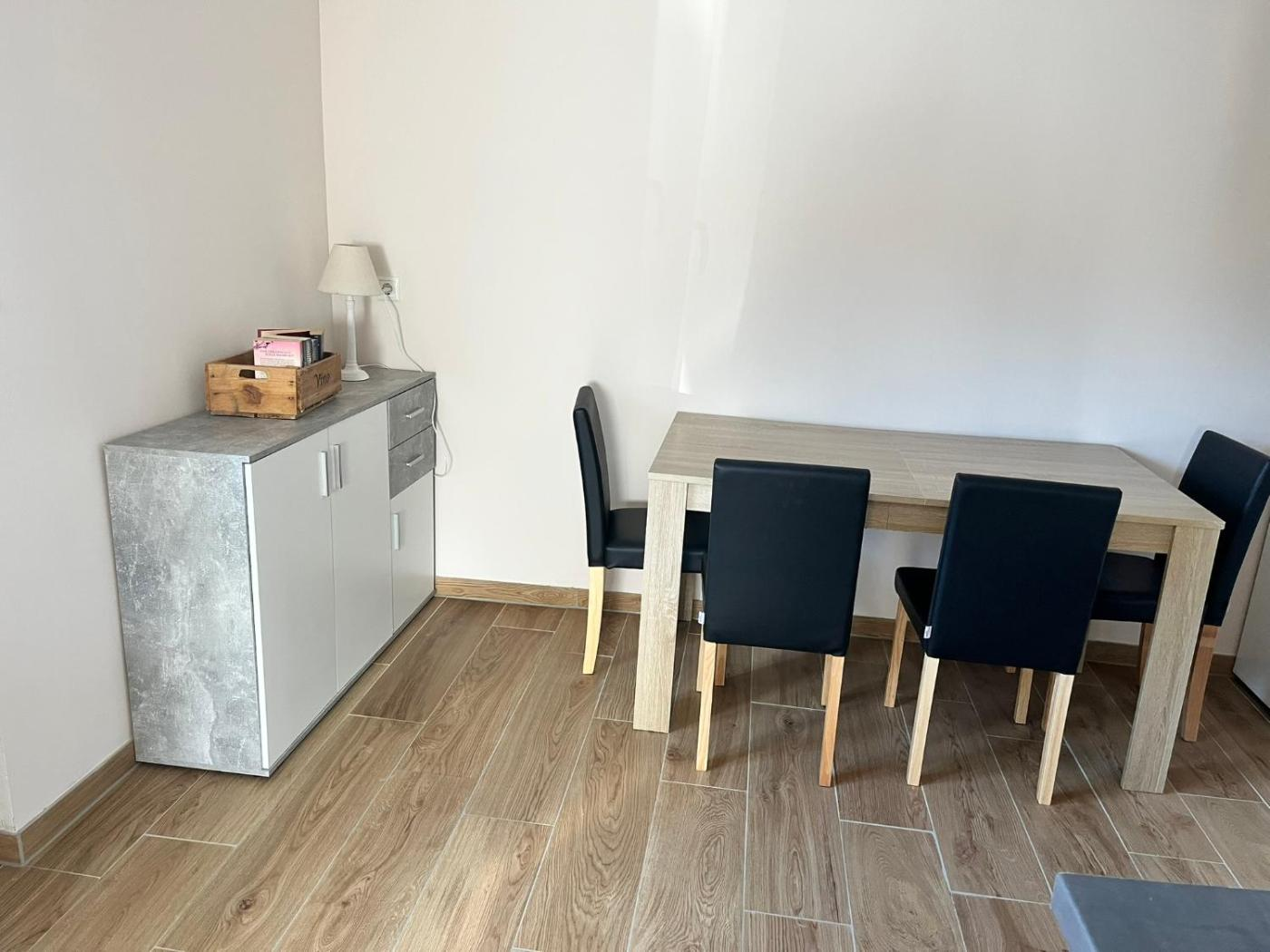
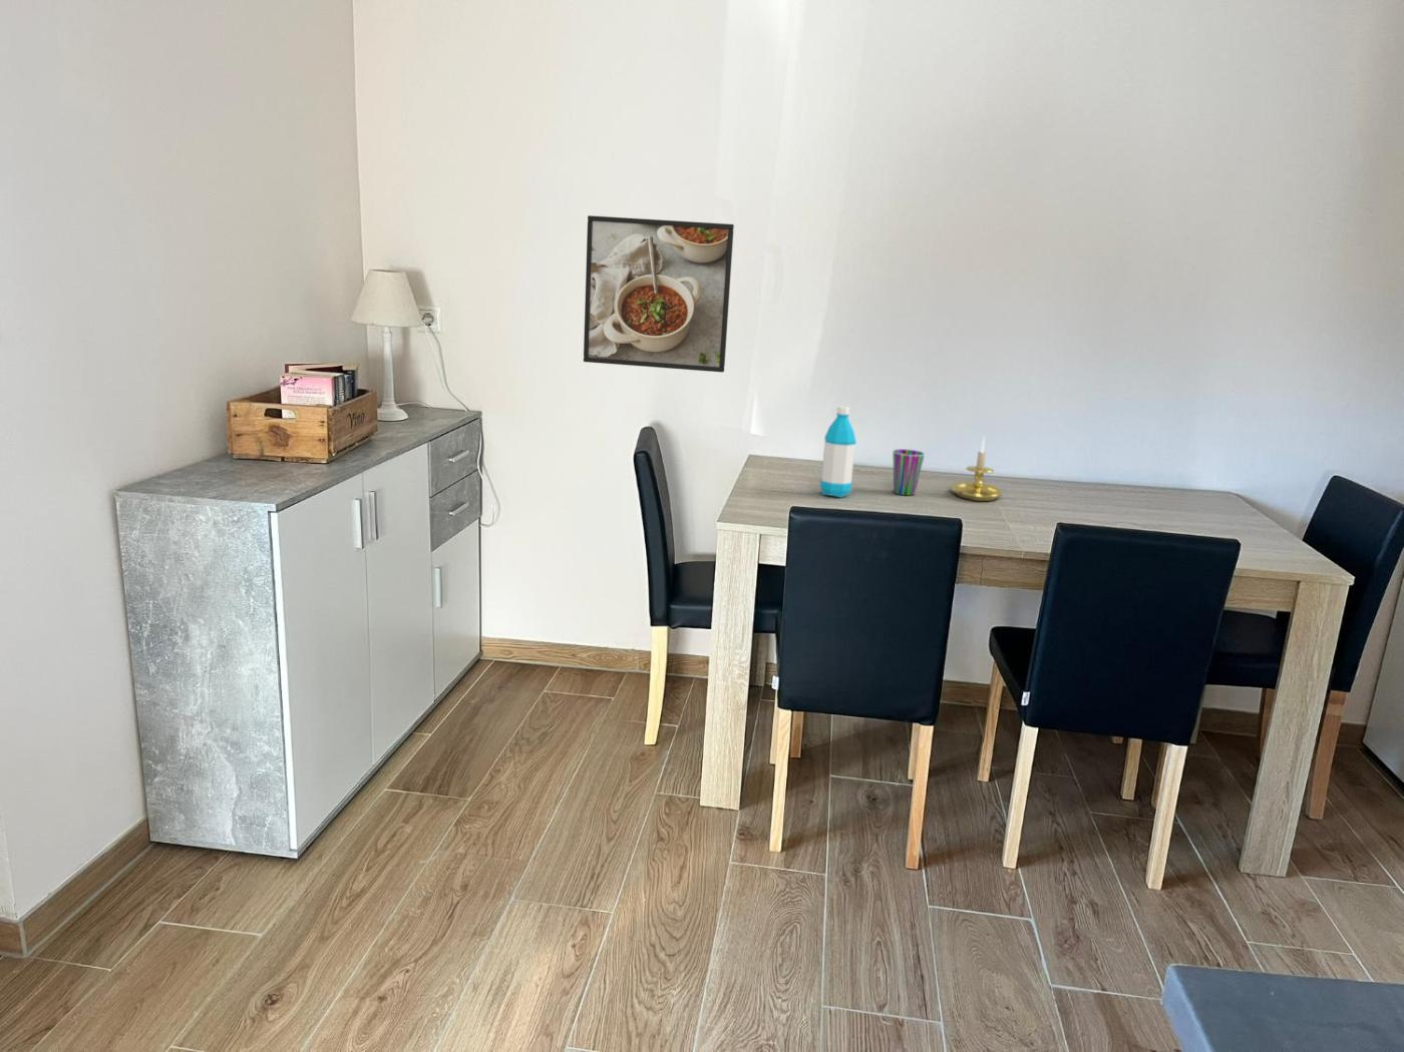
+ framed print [583,214,735,374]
+ water bottle [819,404,858,499]
+ cup [891,448,925,496]
+ candle holder [951,435,1003,502]
